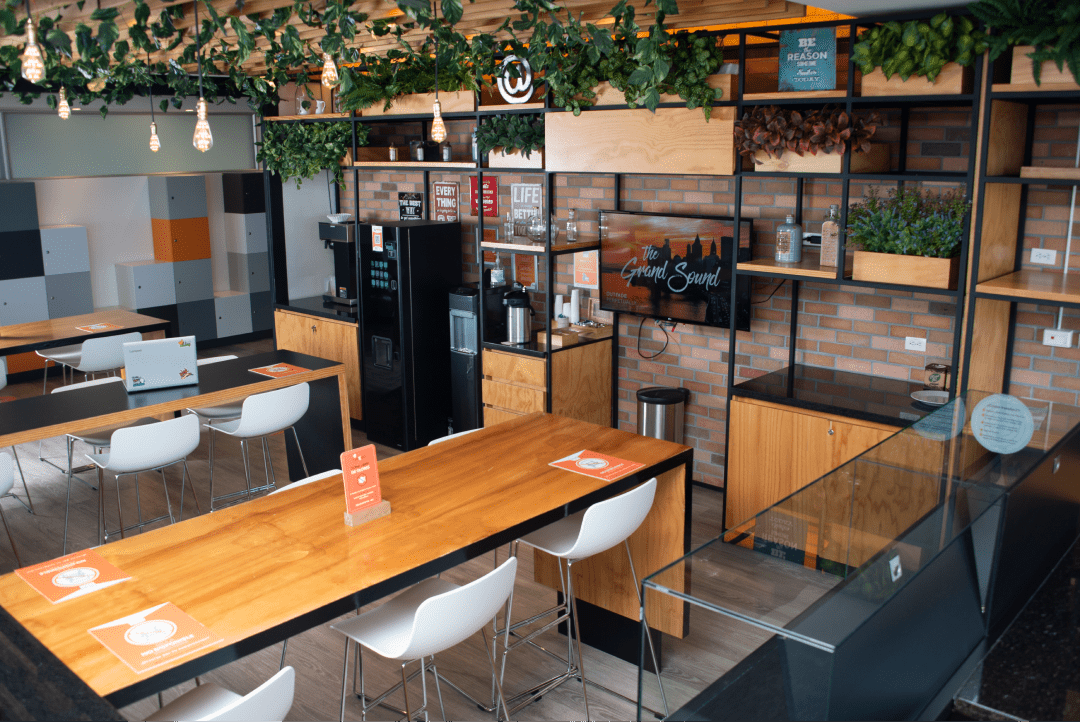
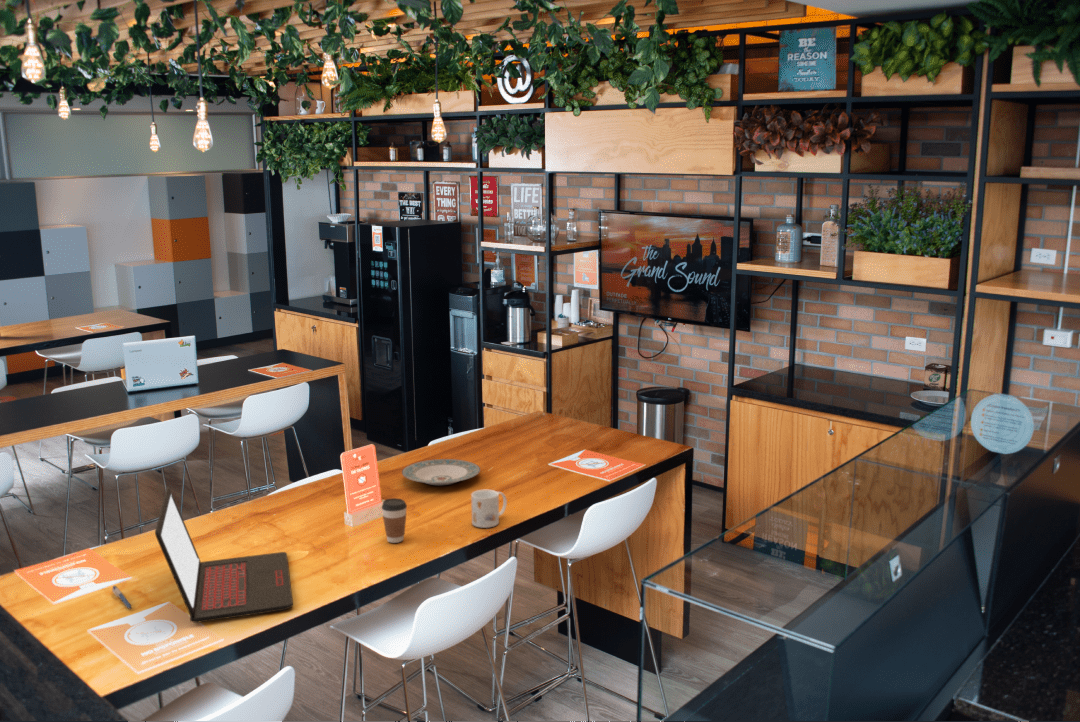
+ plate [401,458,481,486]
+ coffee cup [381,497,408,544]
+ laptop [154,486,294,624]
+ pen [111,585,132,610]
+ mug [470,489,508,529]
